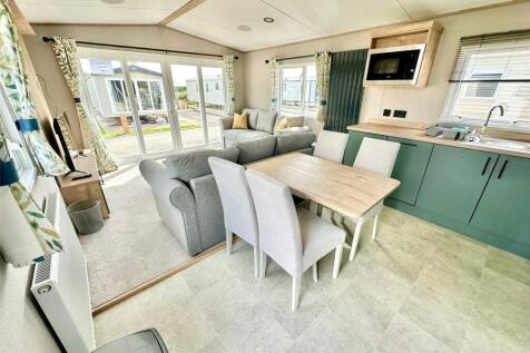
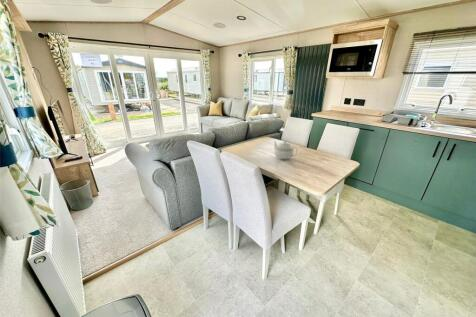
+ teapot [273,139,298,161]
